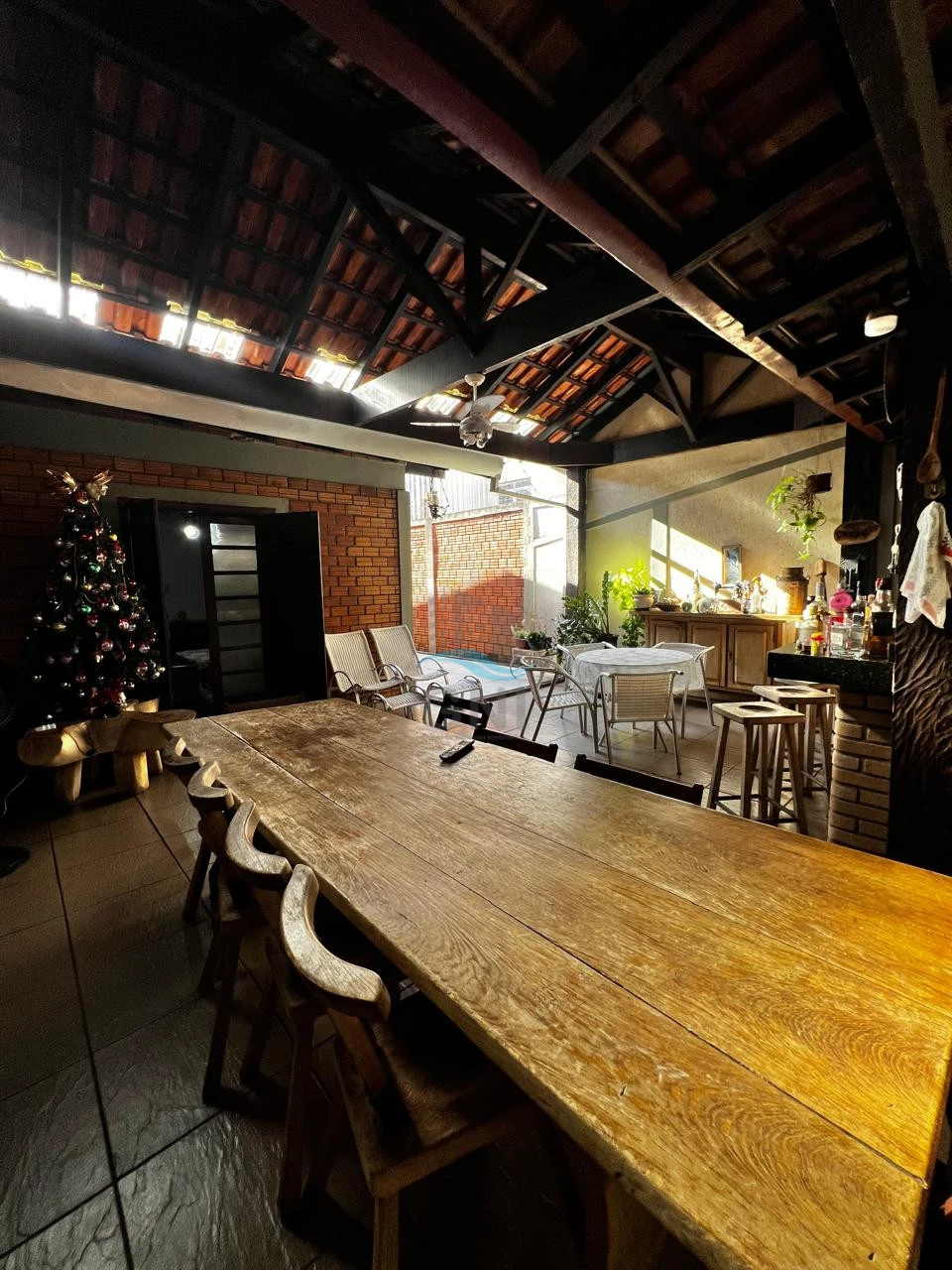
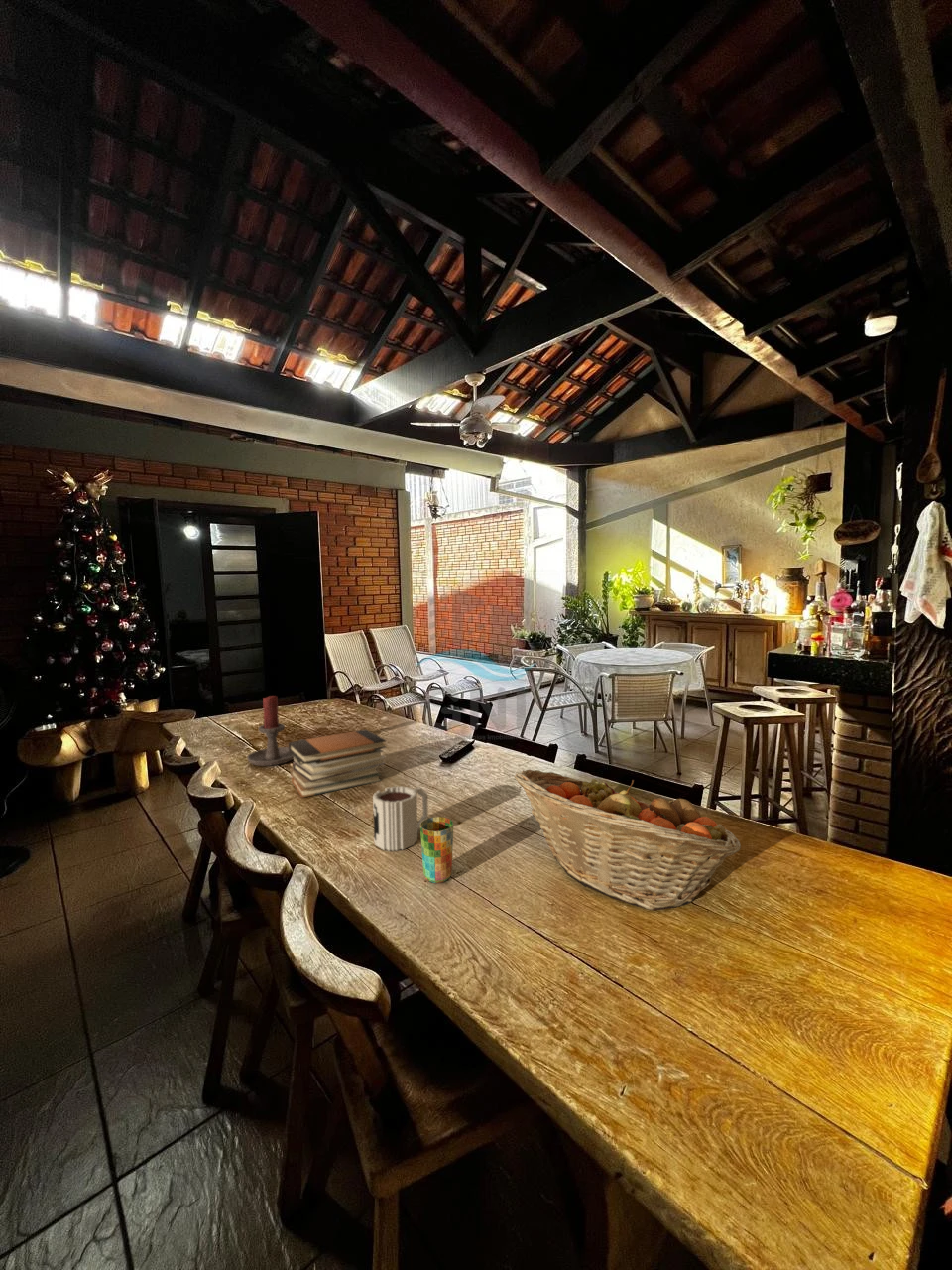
+ book stack [288,728,387,799]
+ candle holder [246,695,300,767]
+ mug [372,785,429,852]
+ fruit basket [514,769,742,911]
+ cup [419,816,454,884]
